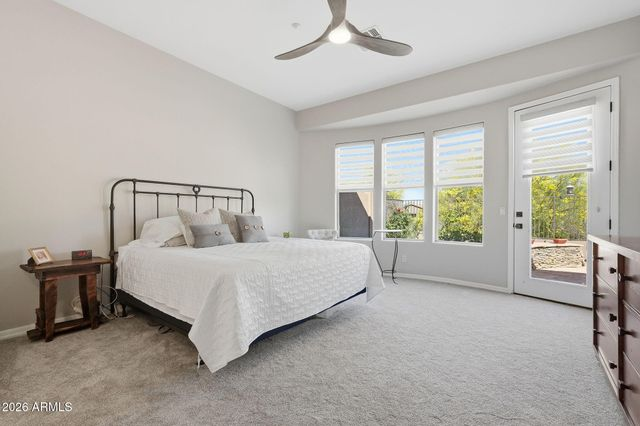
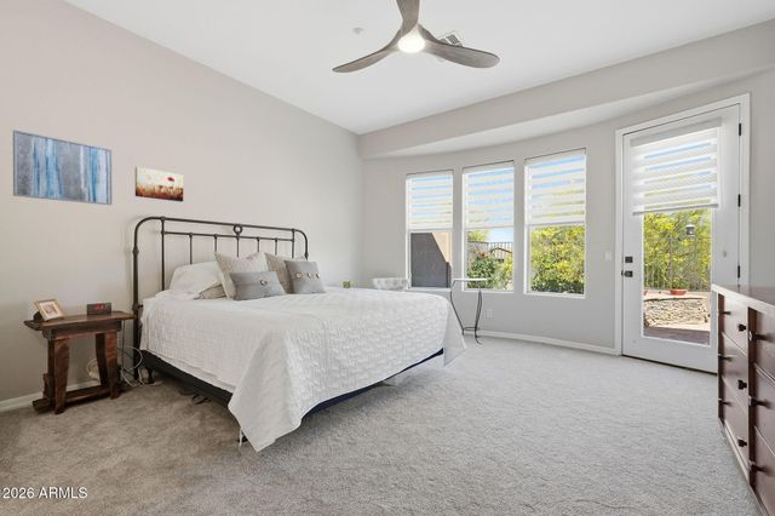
+ wall art [134,166,184,203]
+ wall art [12,128,114,206]
